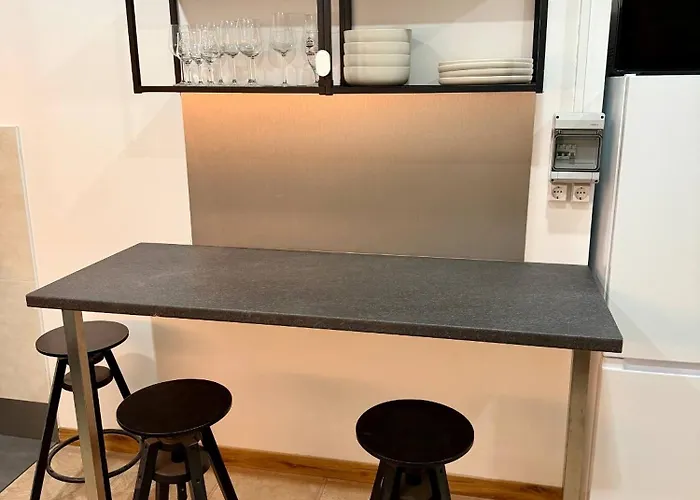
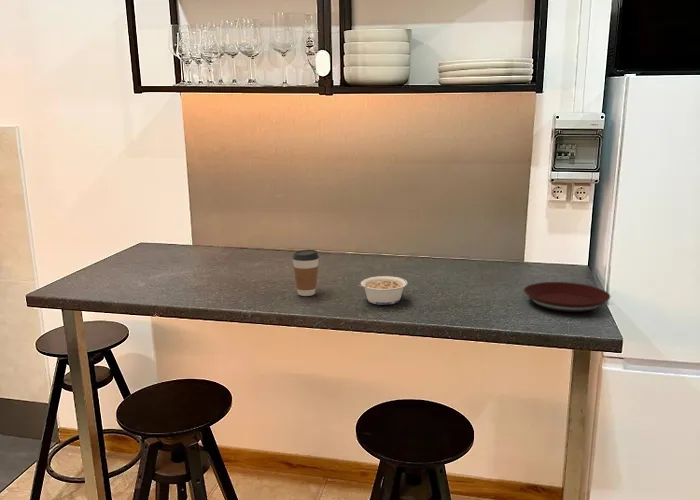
+ coffee cup [291,249,320,297]
+ plate [523,281,611,313]
+ legume [357,275,408,306]
